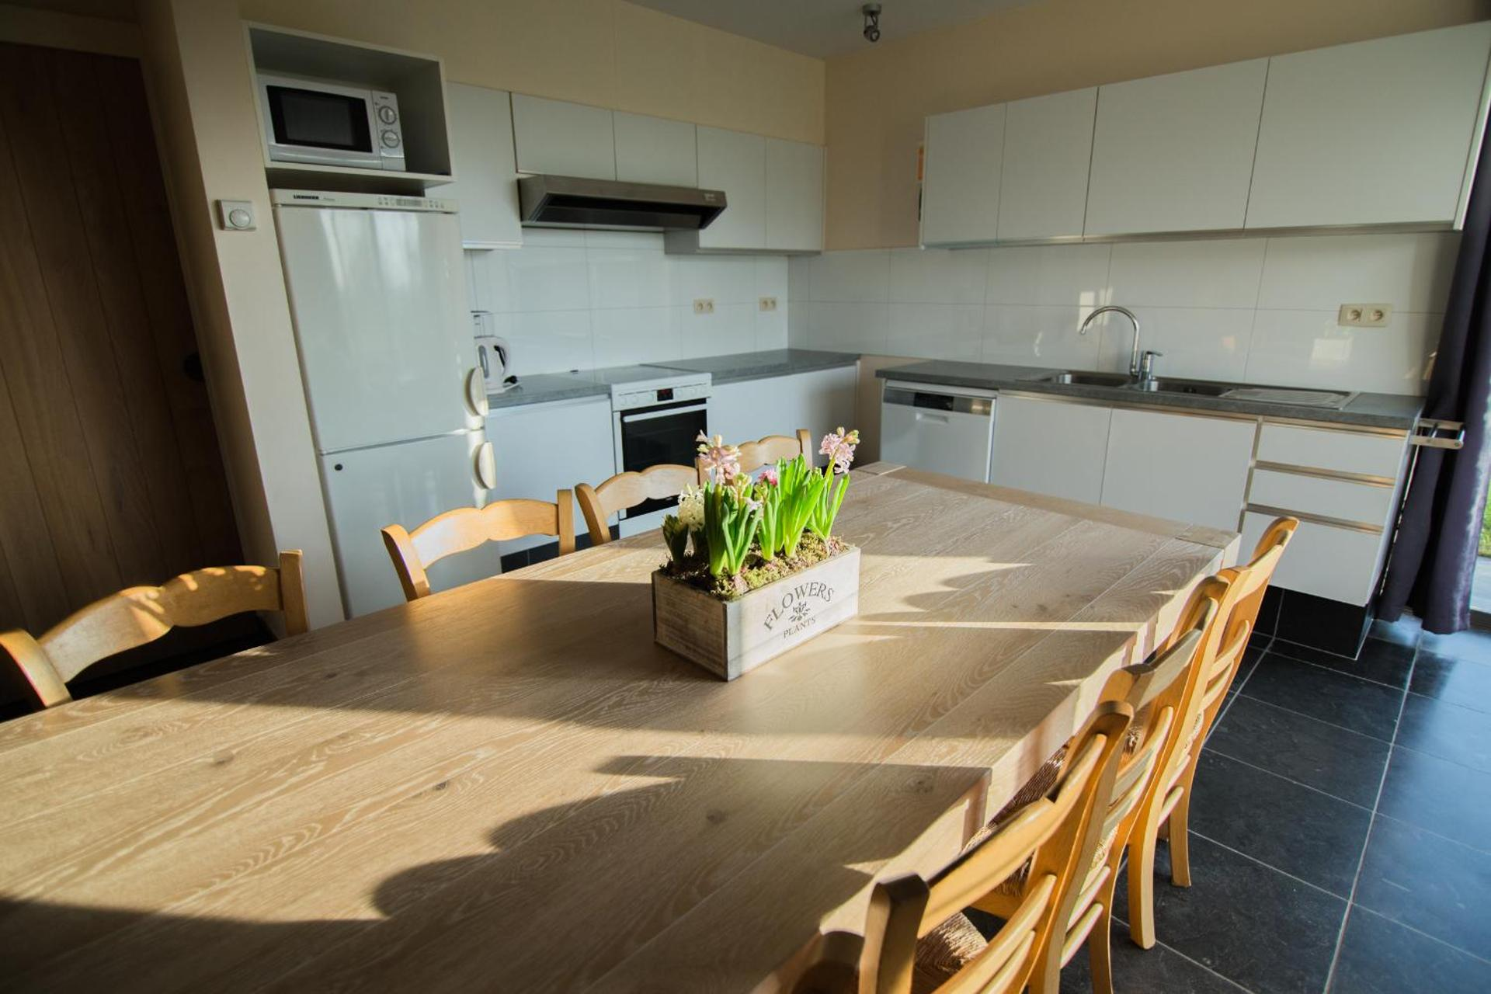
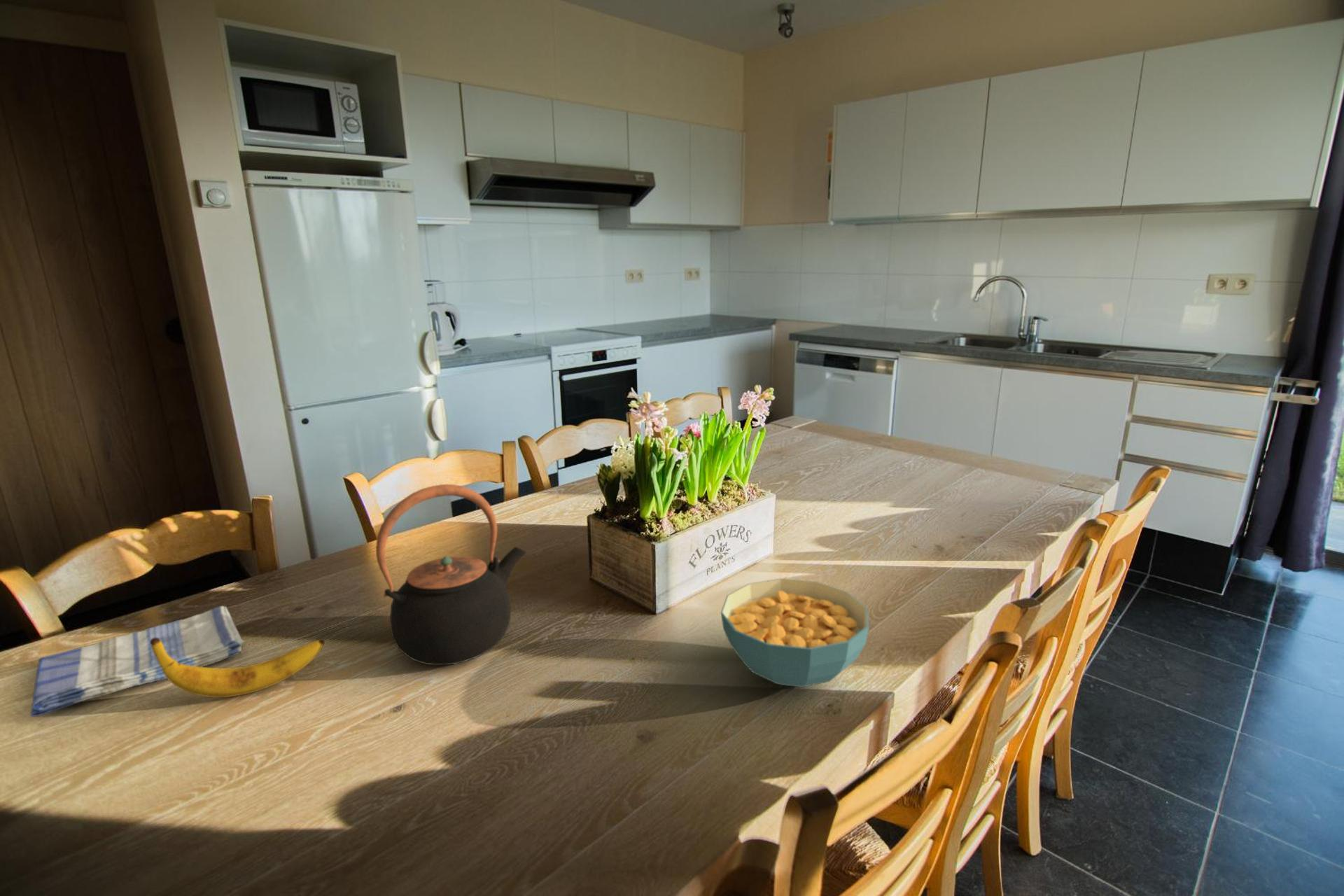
+ cereal bowl [720,578,869,688]
+ dish towel [29,605,245,717]
+ teapot [375,484,527,666]
+ banana [150,638,325,698]
